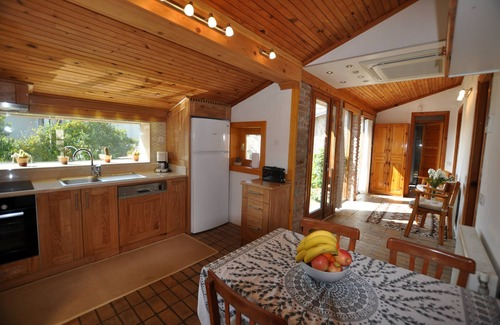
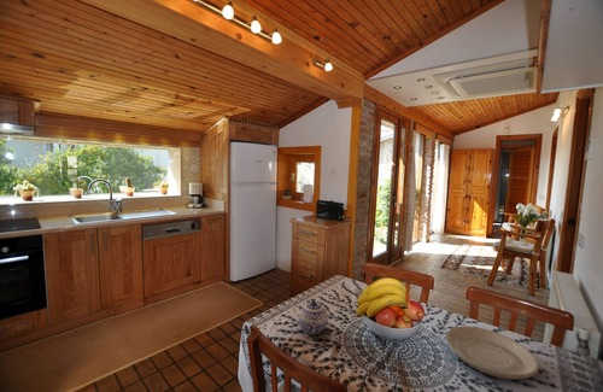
+ plate [445,326,540,381]
+ teapot [298,297,329,335]
